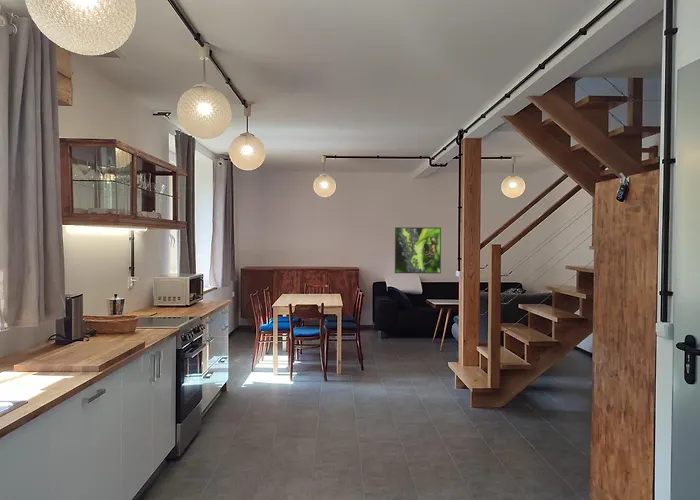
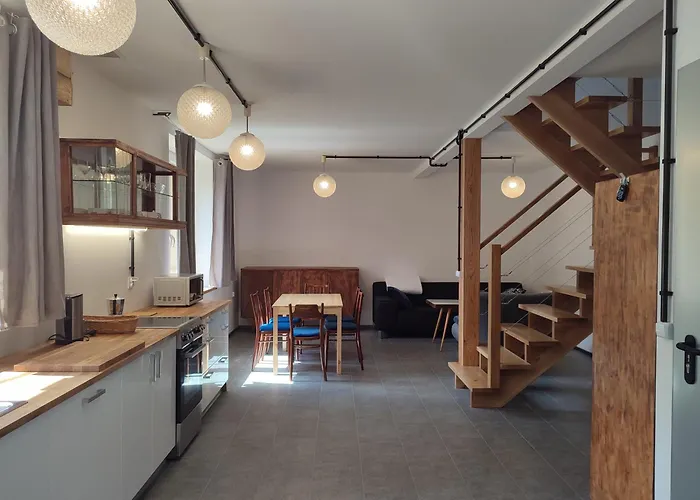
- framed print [394,226,442,274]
